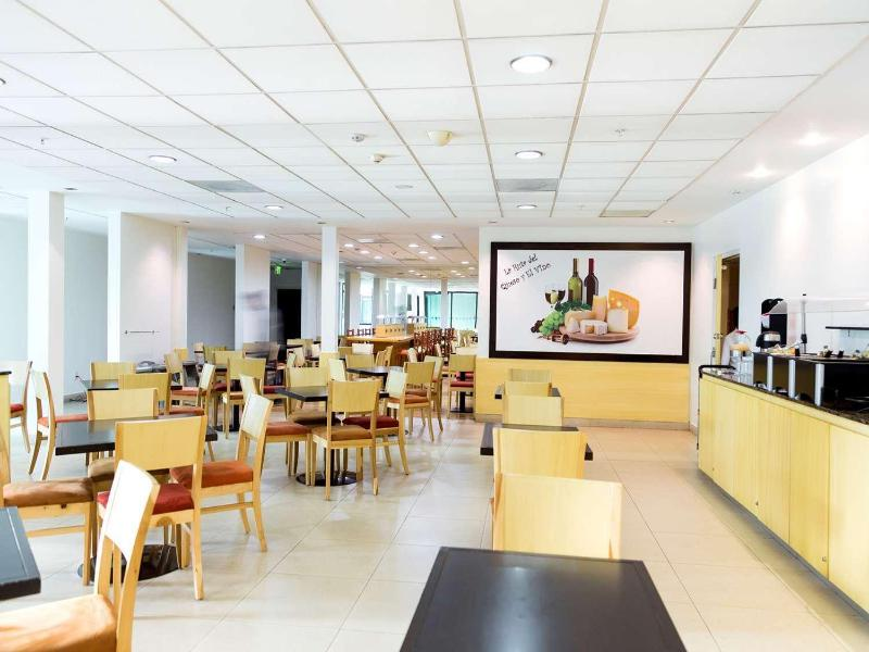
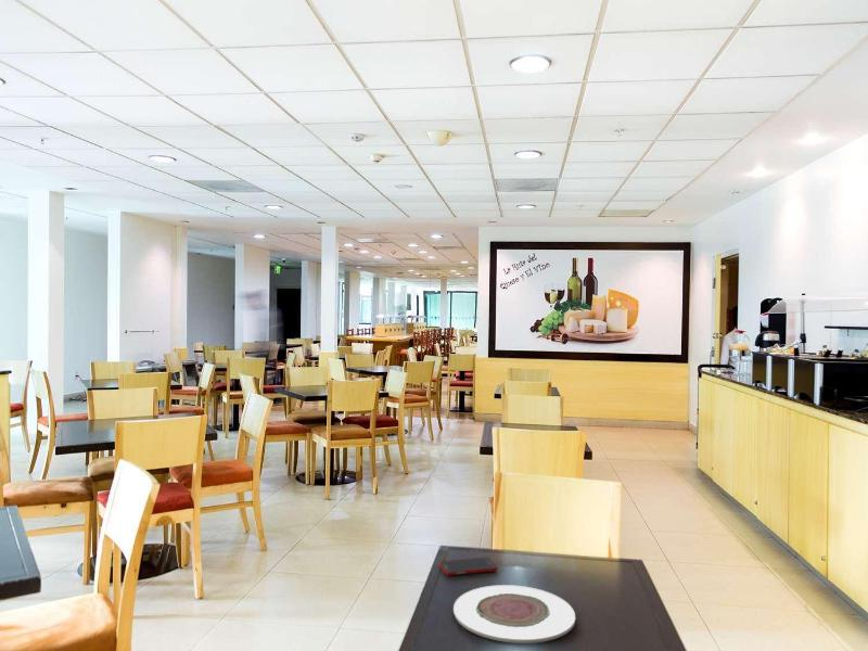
+ cell phone [438,557,499,576]
+ plate [452,584,577,644]
